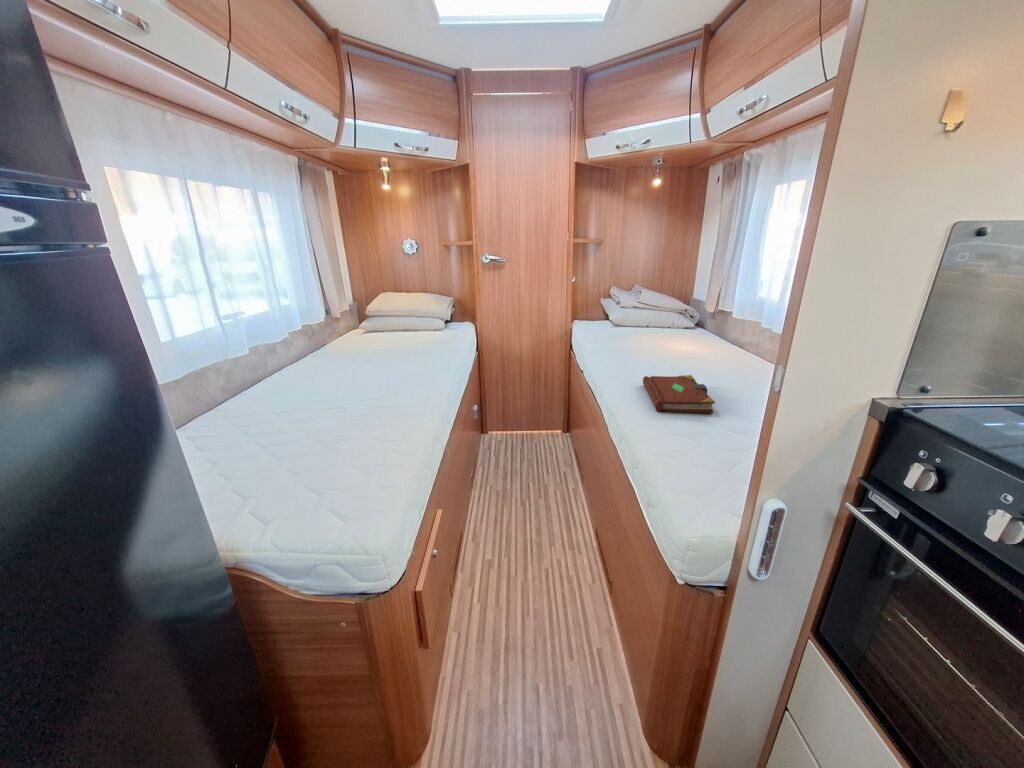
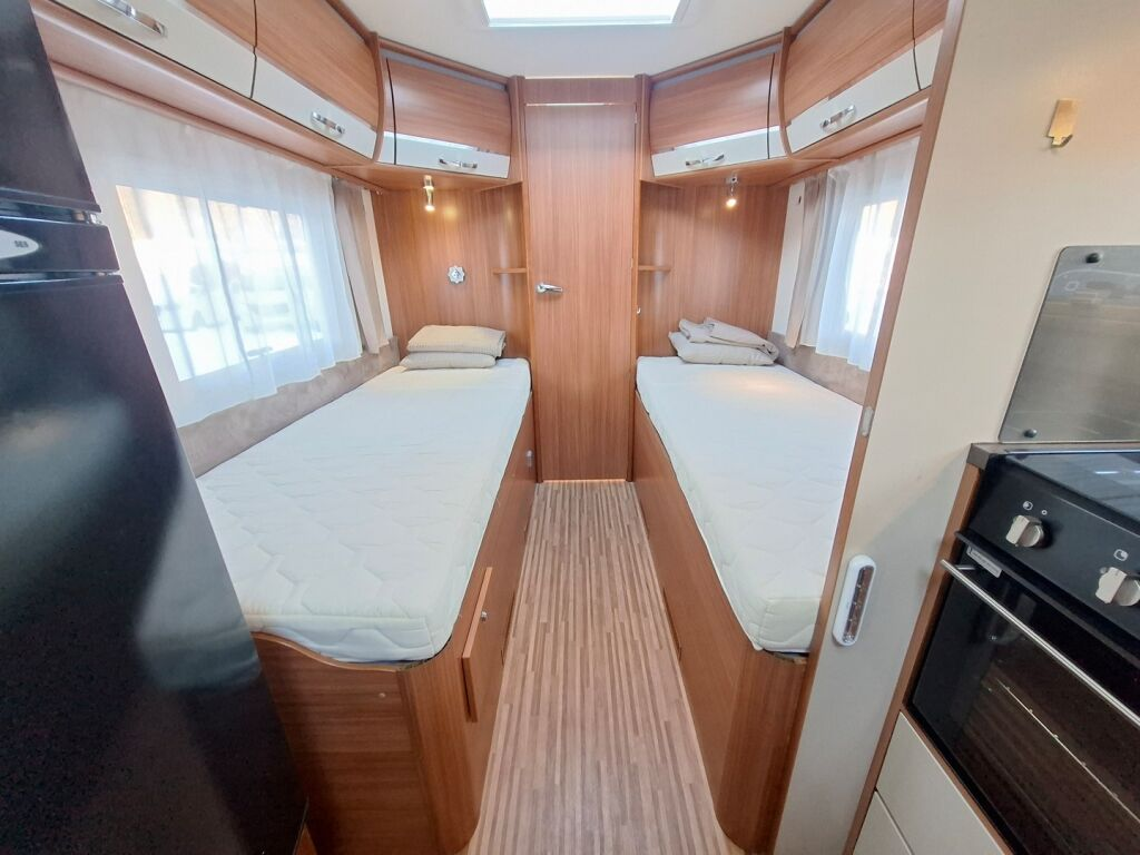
- book [642,374,716,414]
